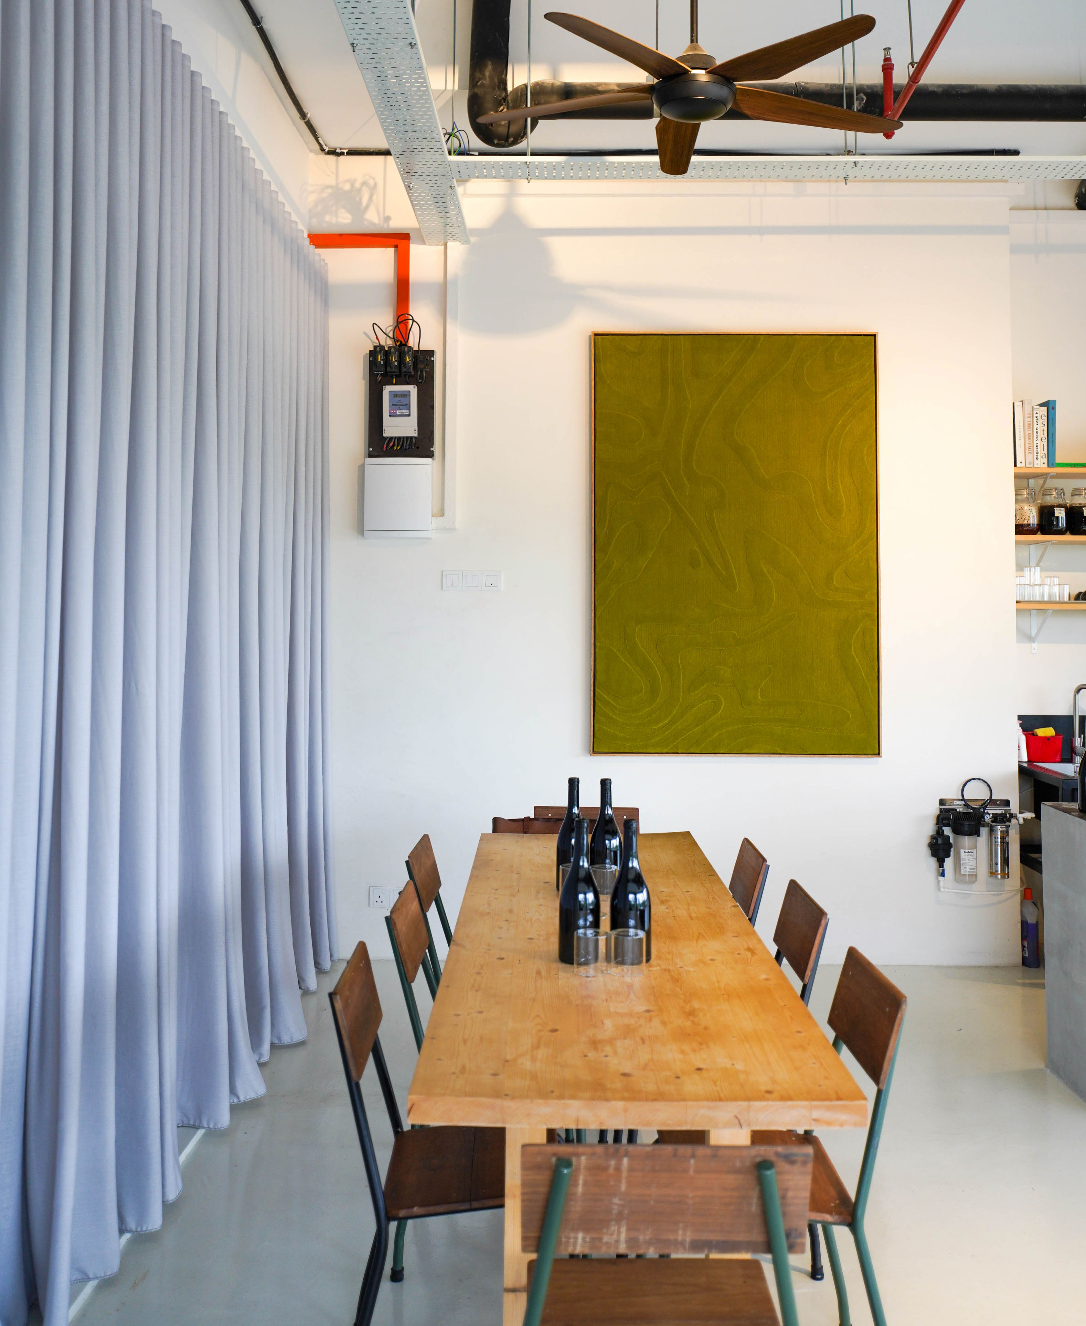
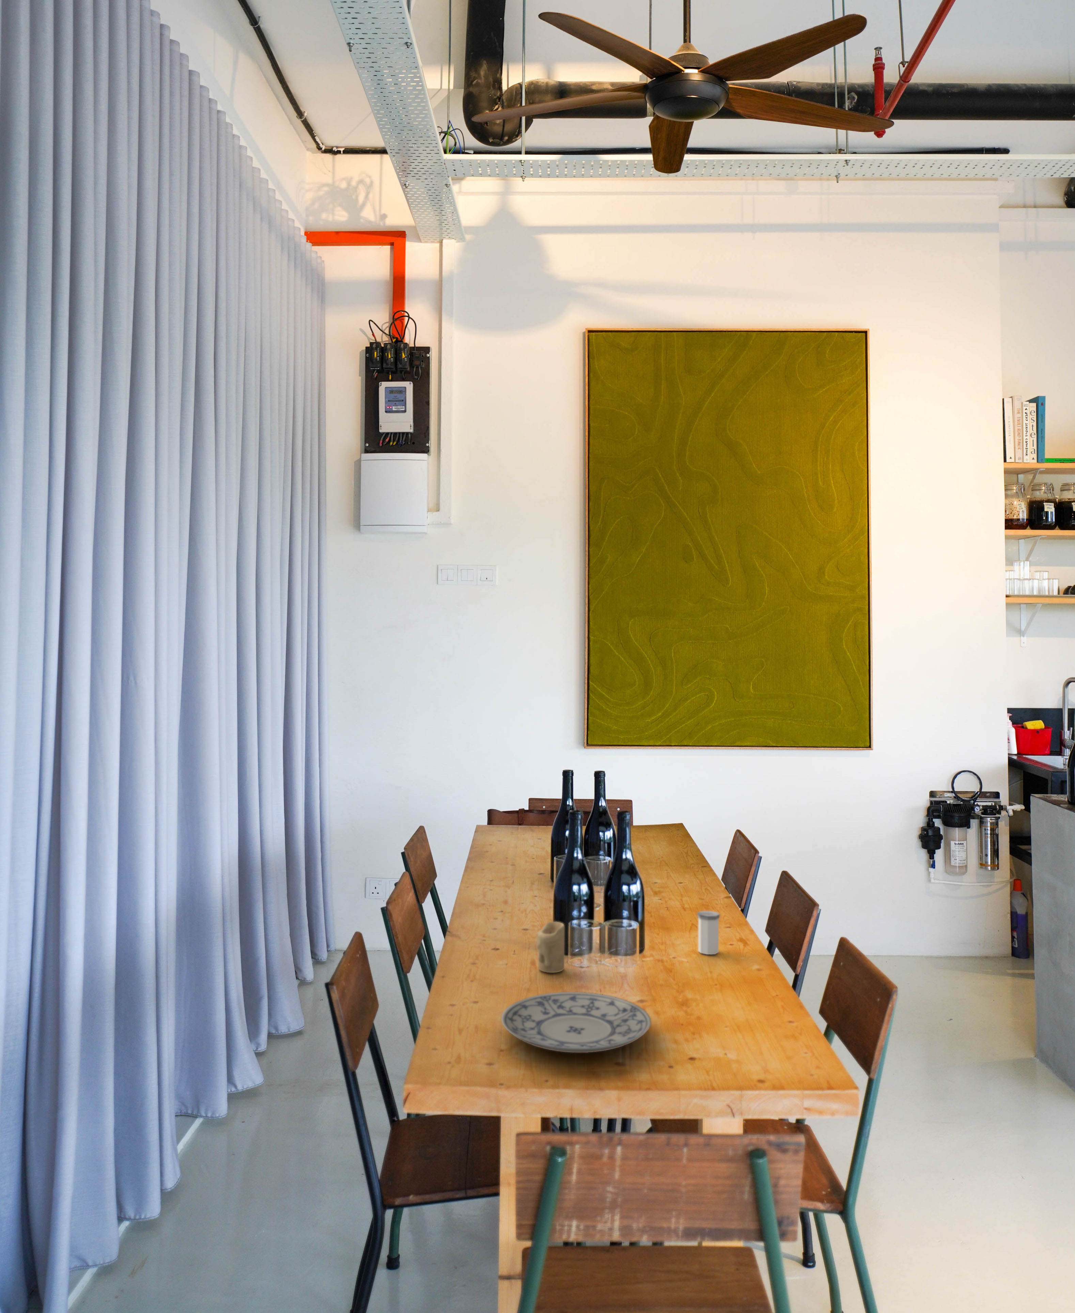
+ plate [500,991,652,1053]
+ salt shaker [697,911,720,955]
+ candle [536,921,565,973]
